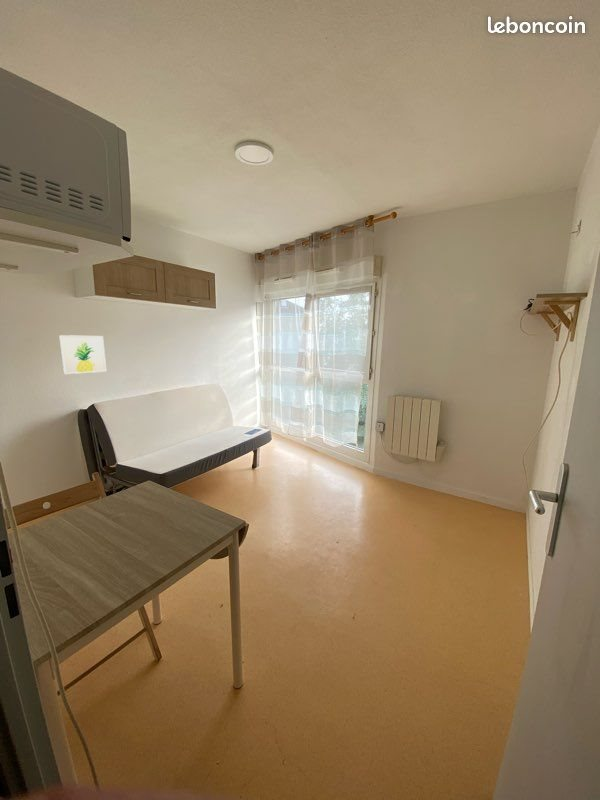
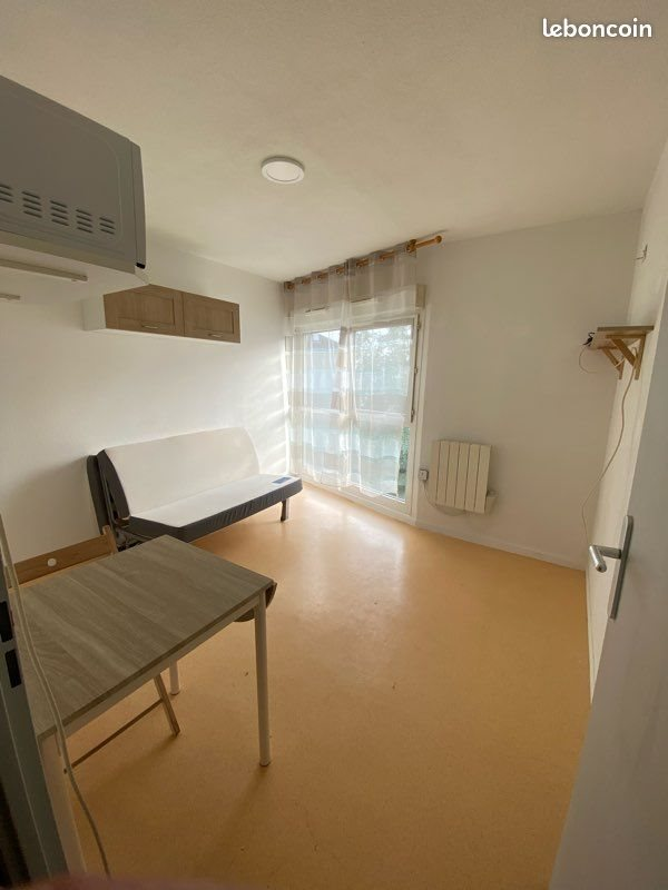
- wall art [58,334,108,375]
